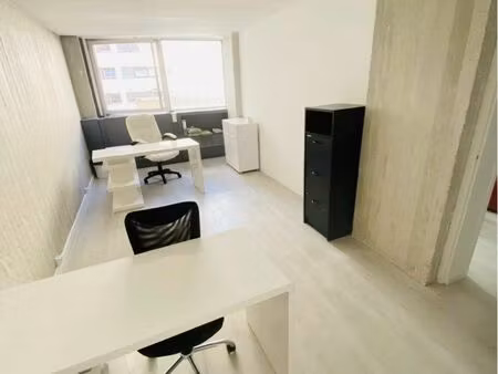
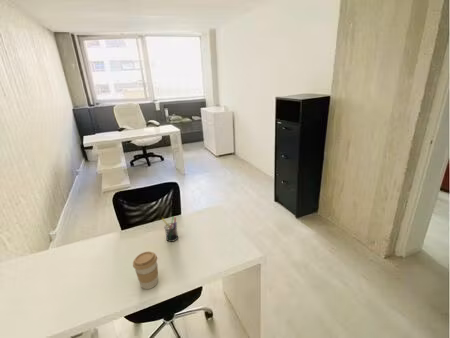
+ coffee cup [132,251,159,290]
+ pen holder [161,215,179,243]
